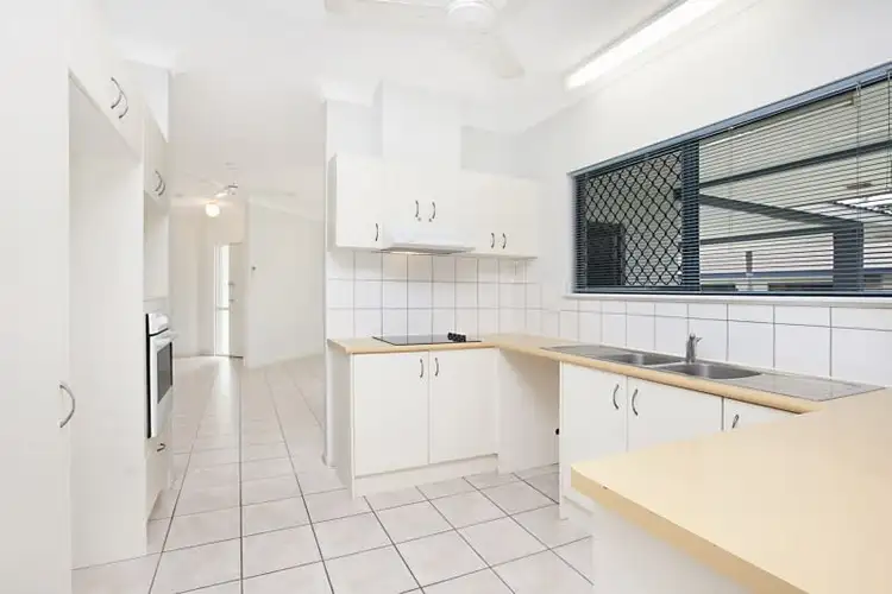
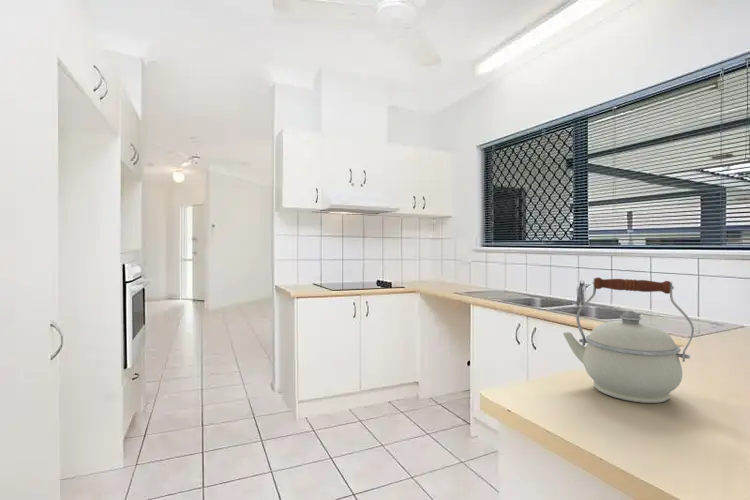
+ kettle [562,276,695,404]
